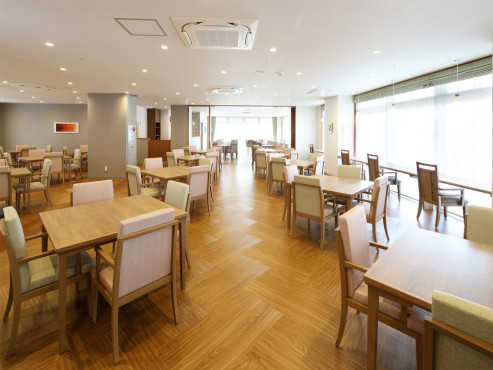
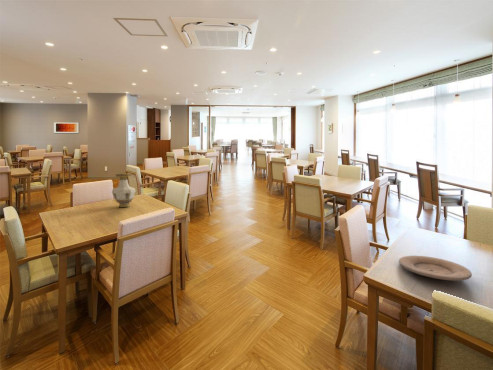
+ plate [398,255,473,281]
+ vase [111,172,136,208]
